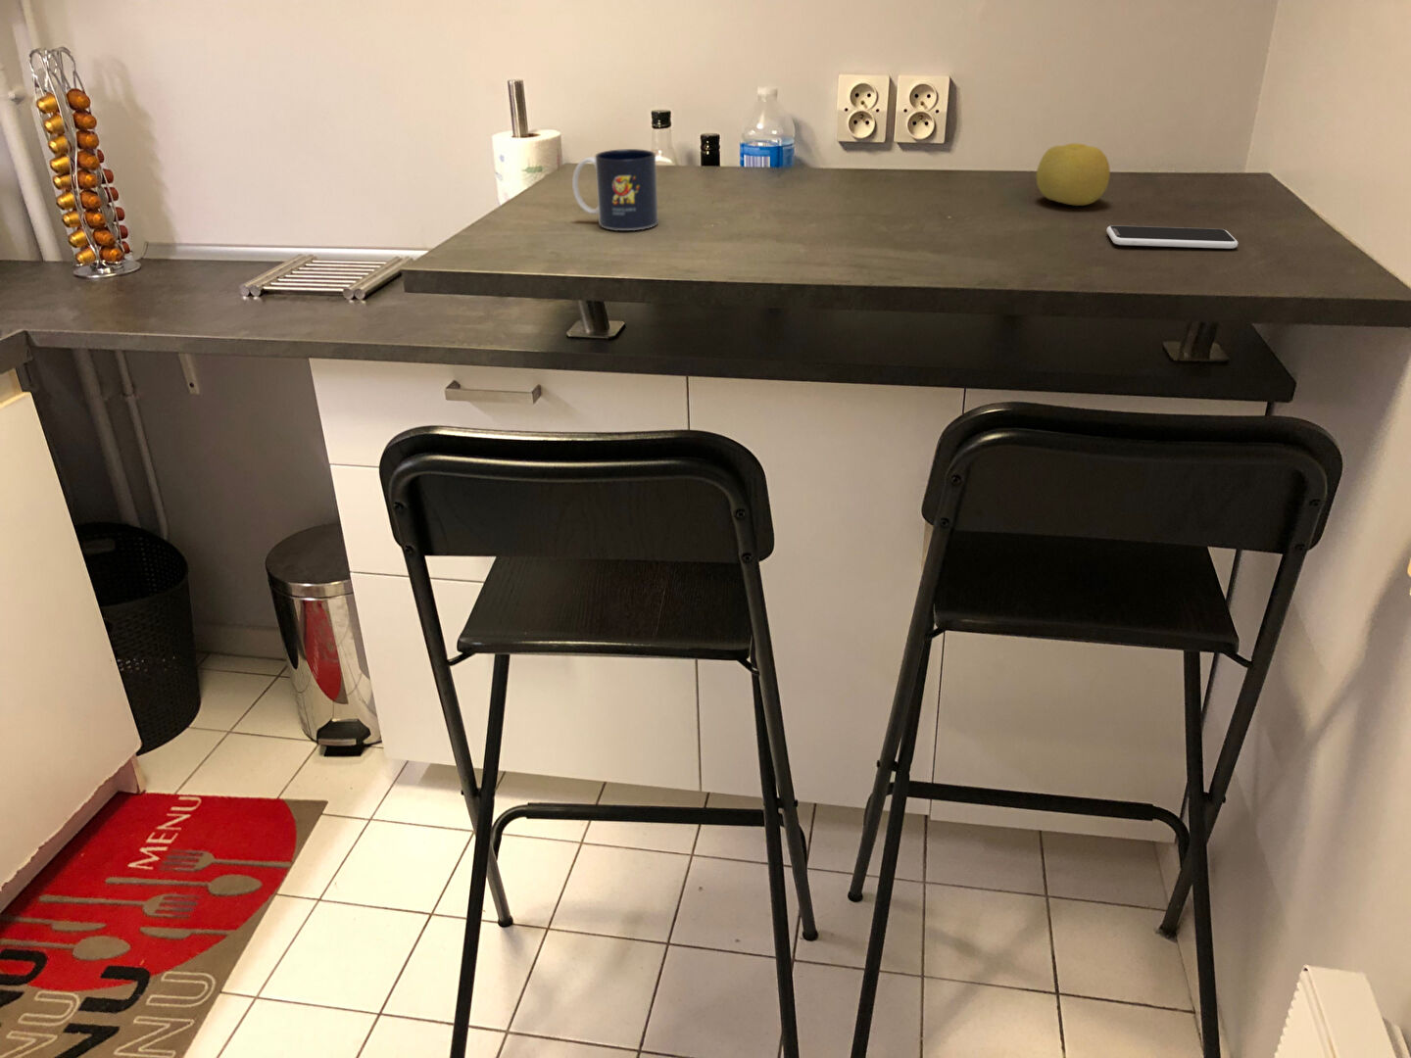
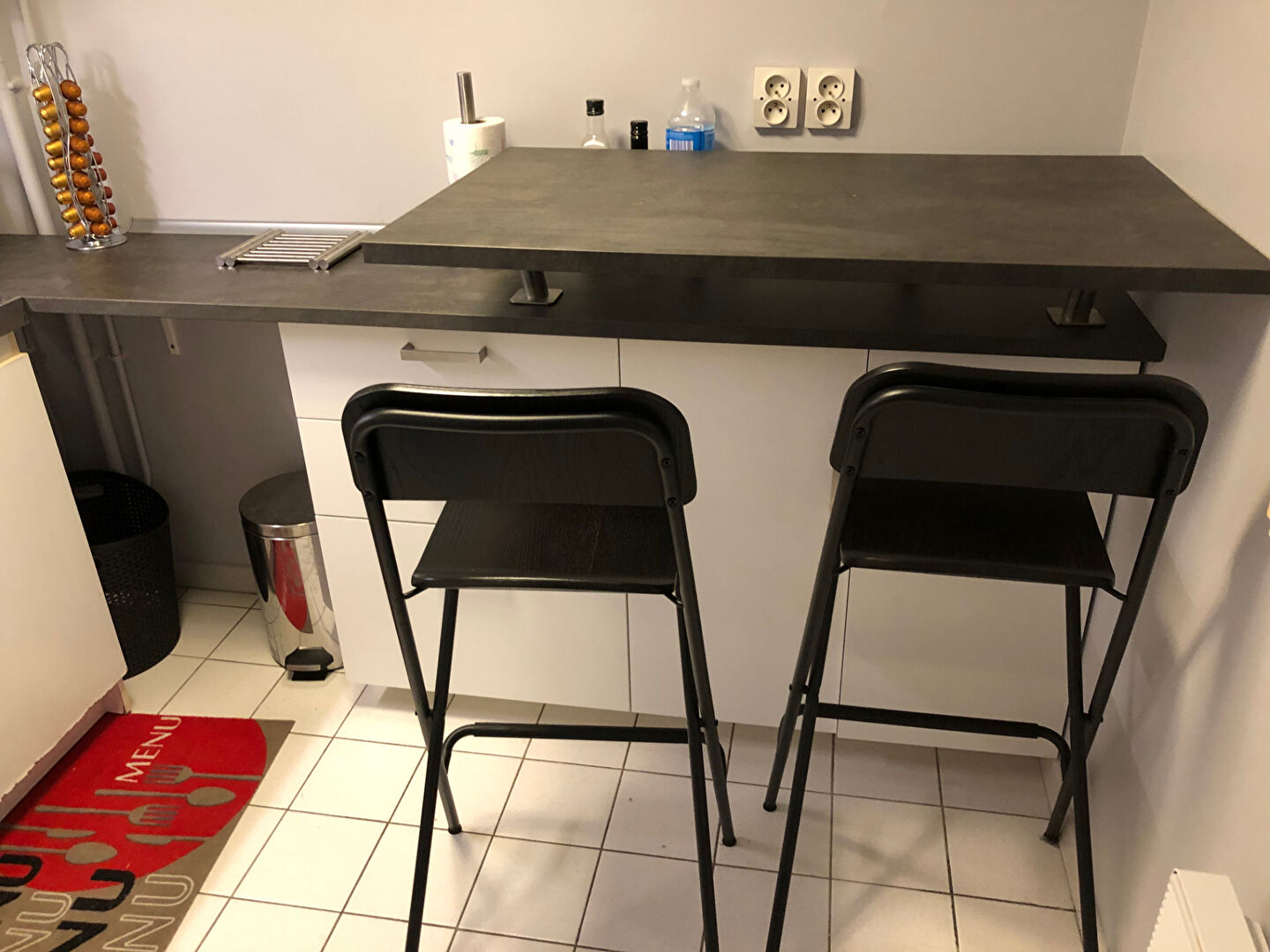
- smartphone [1105,224,1239,250]
- fruit [1035,142,1111,207]
- mug [571,148,659,231]
